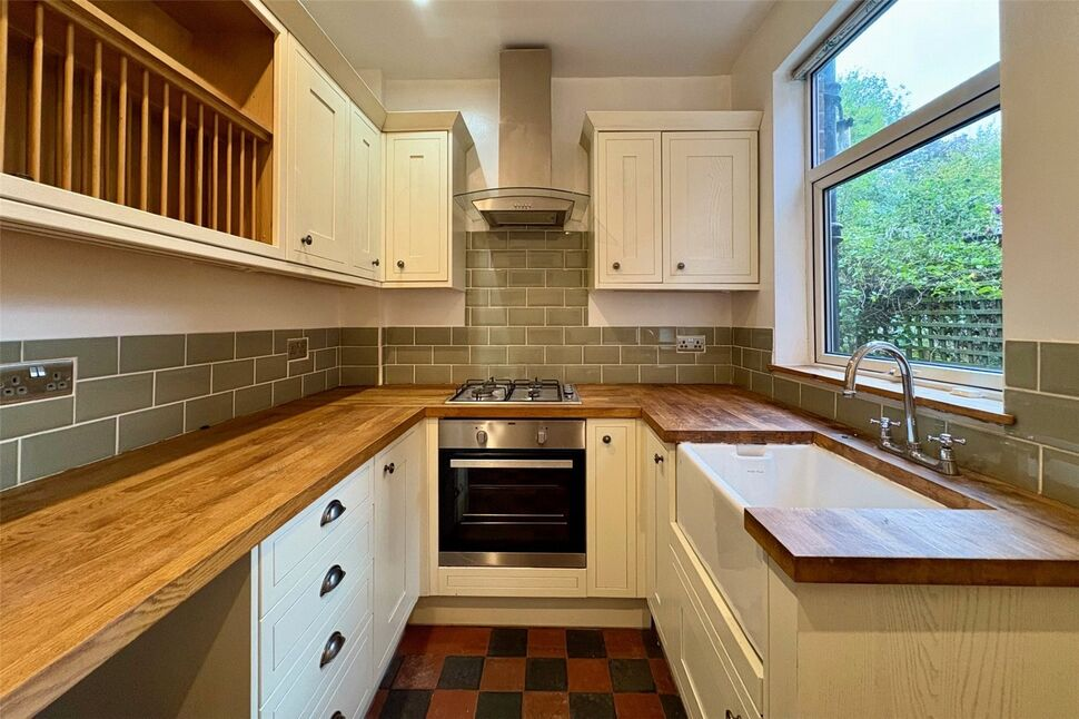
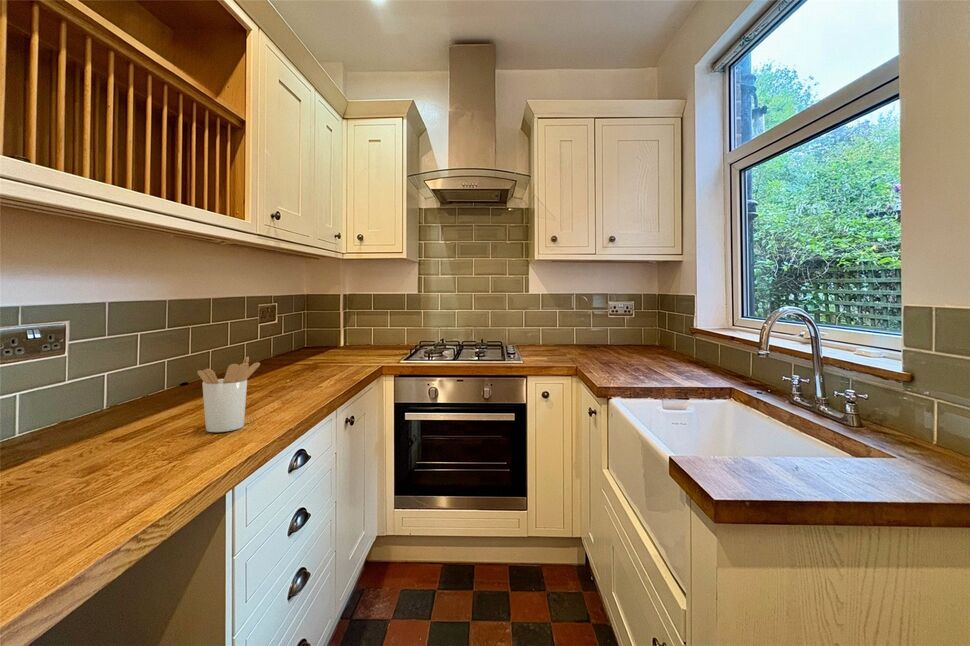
+ utensil holder [197,356,261,433]
